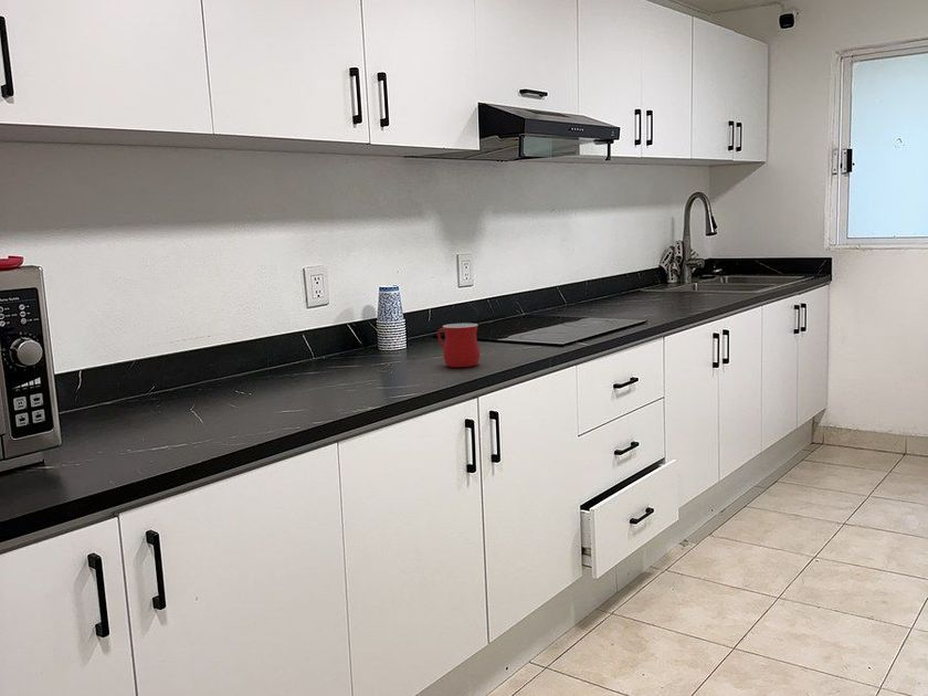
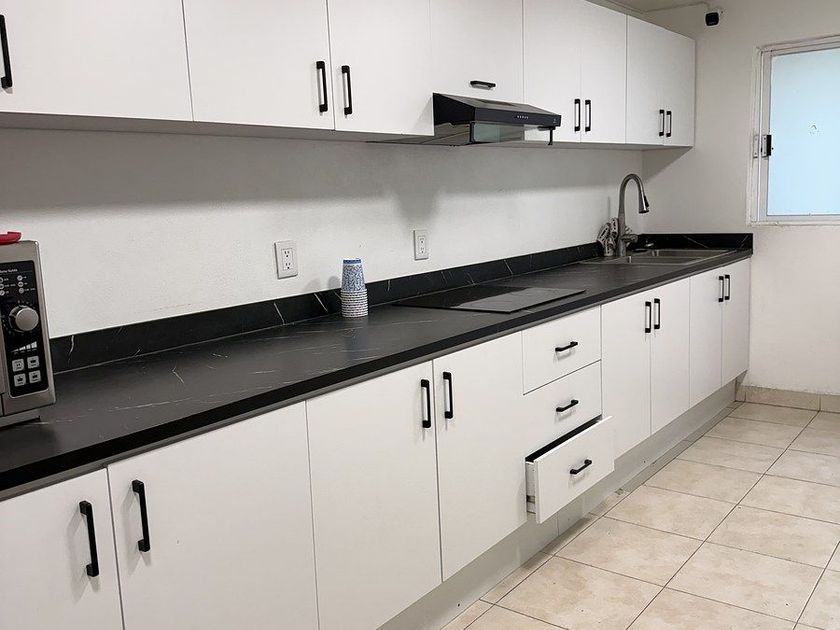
- mug [436,323,481,368]
